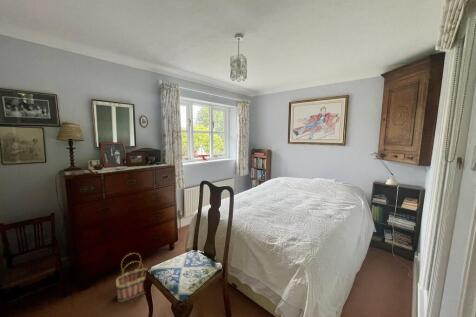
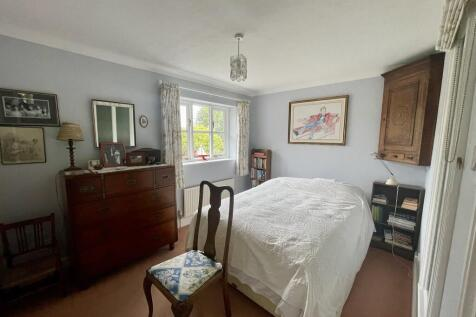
- basket [115,252,148,303]
